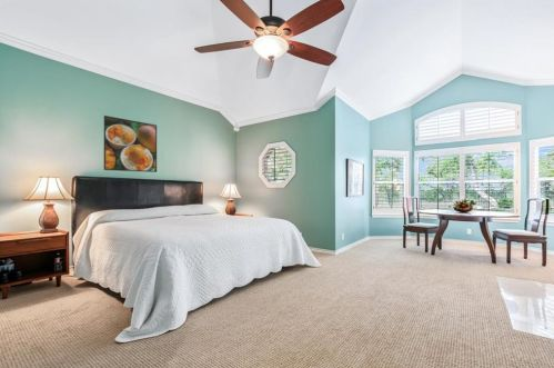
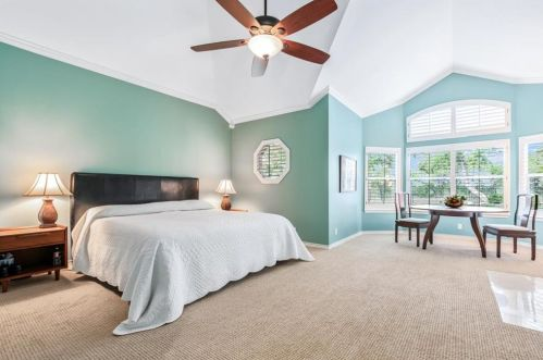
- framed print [103,115,158,173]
